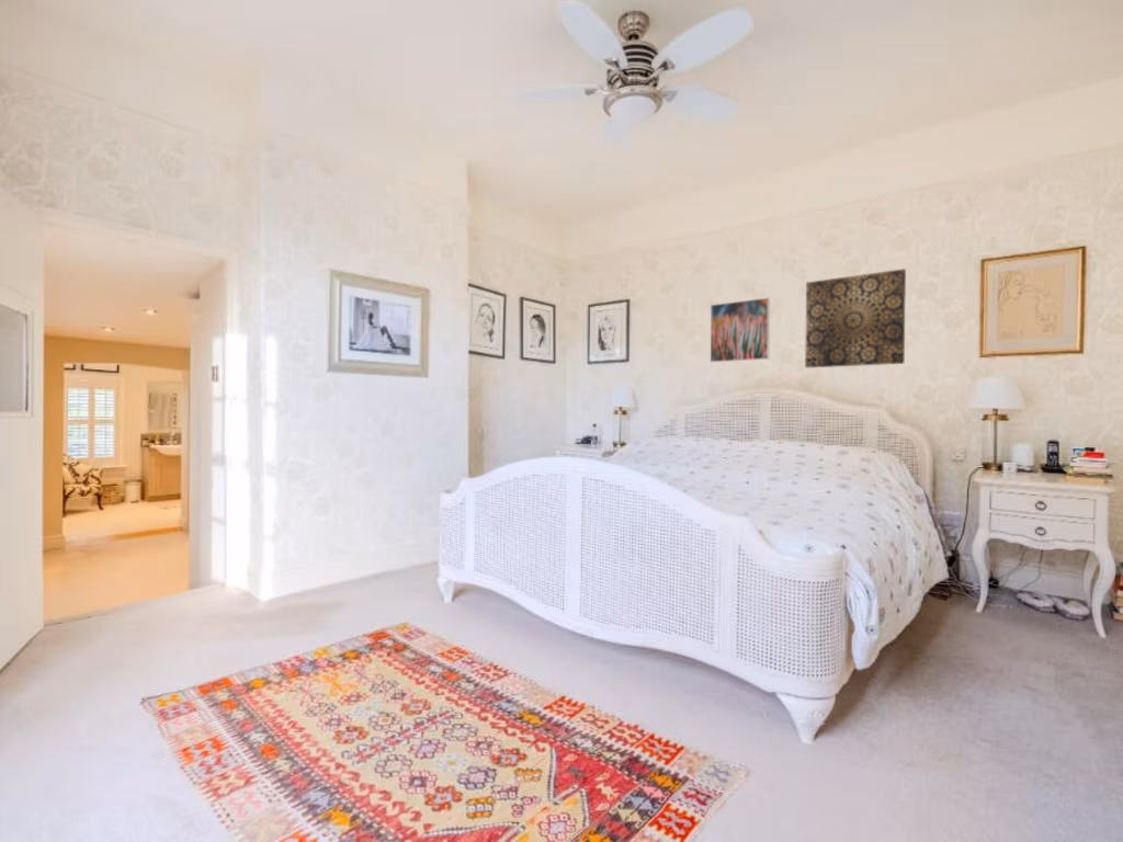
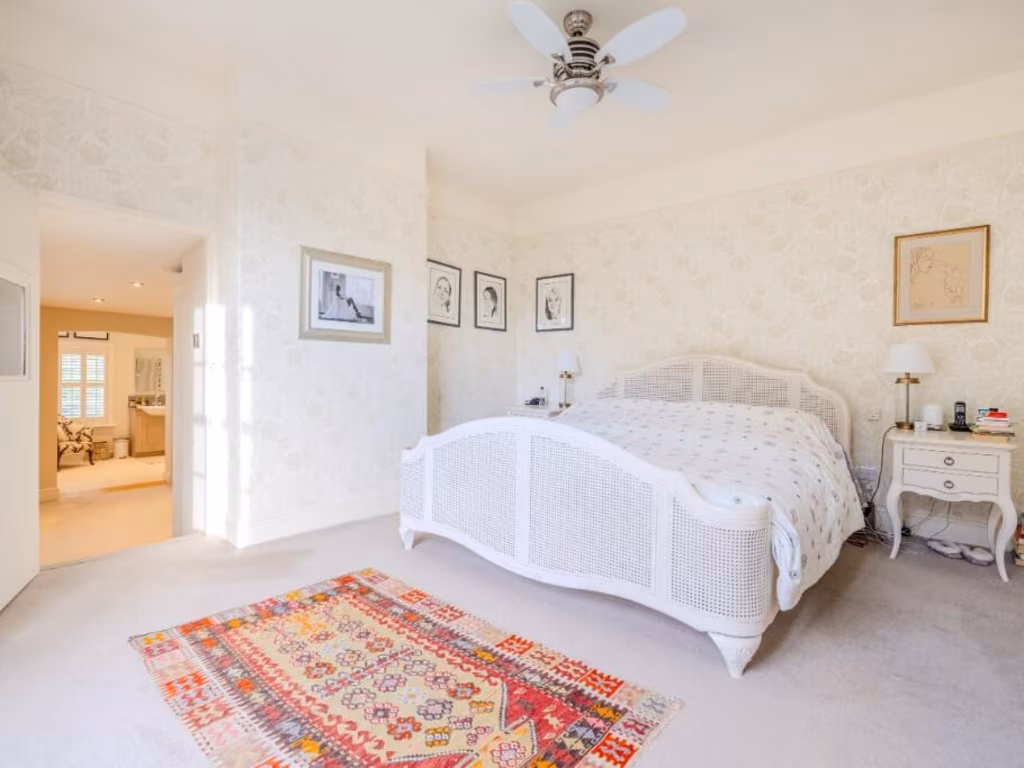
- wall art [804,268,907,368]
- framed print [710,296,771,363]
